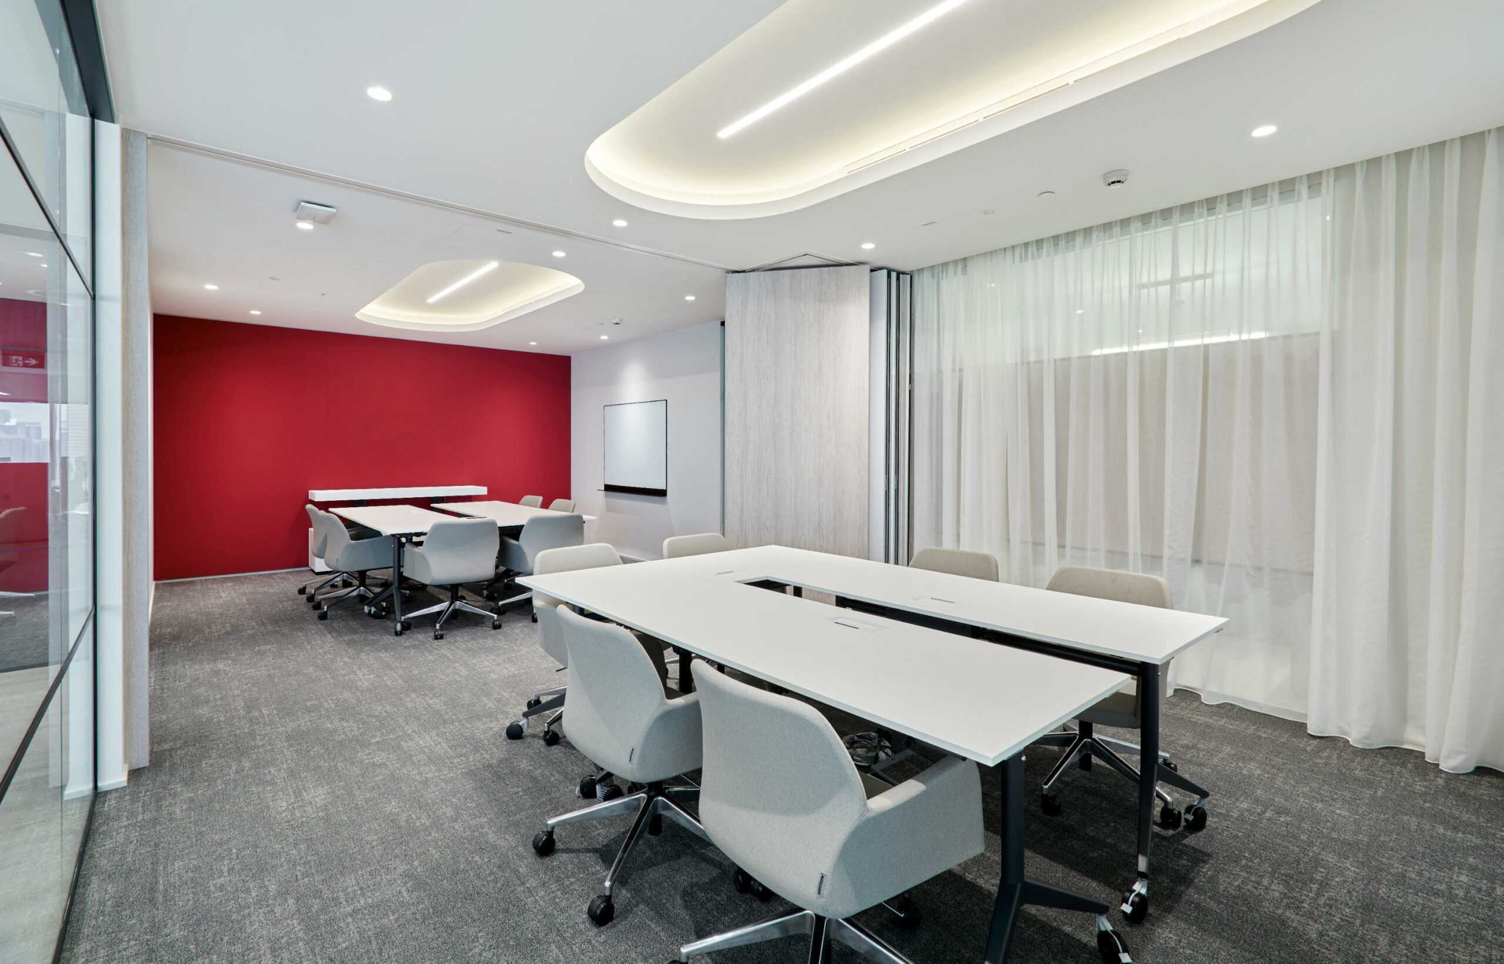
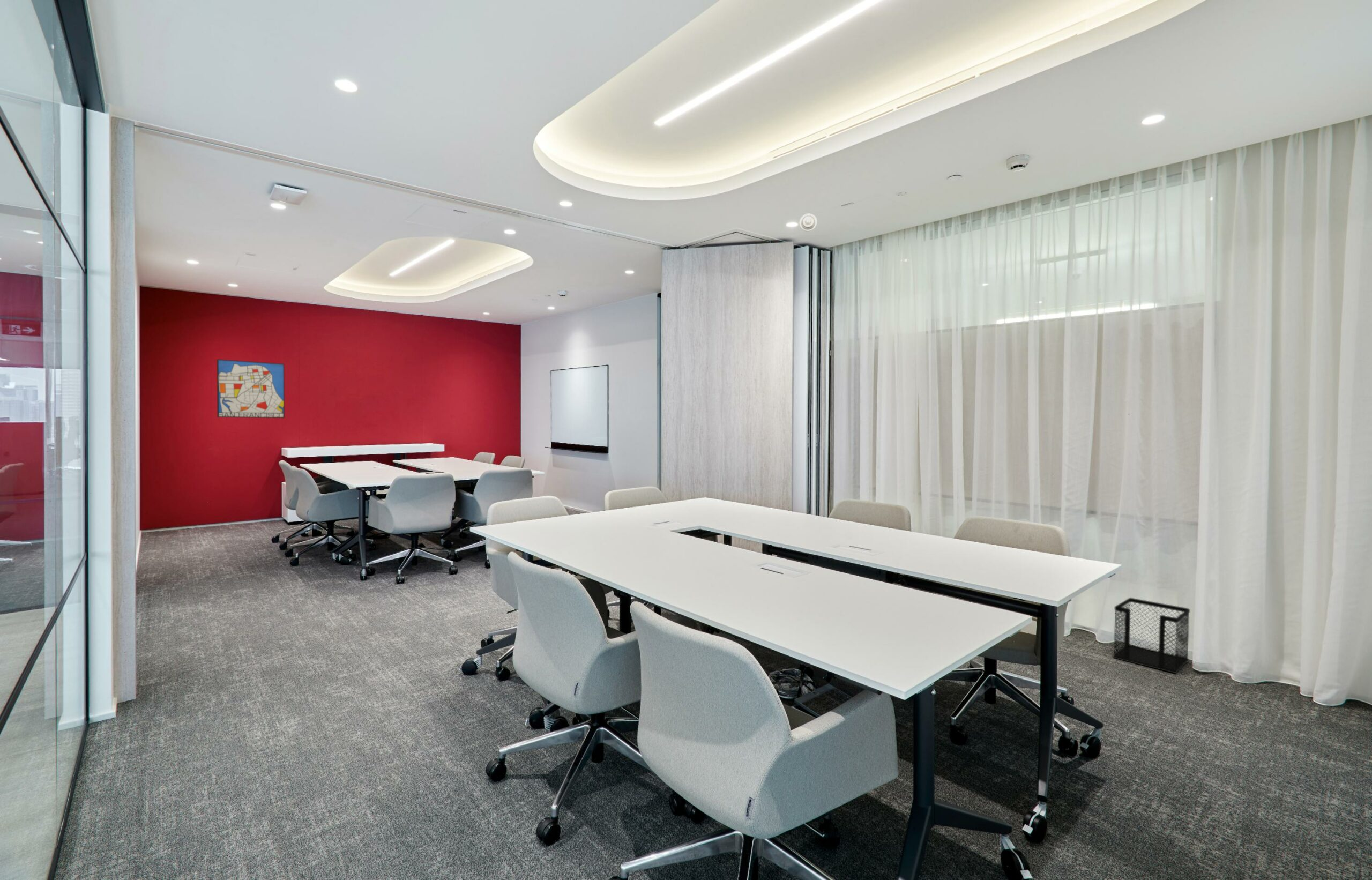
+ wall art [217,359,285,419]
+ wastebasket [1113,597,1190,674]
+ smoke detector [799,213,818,232]
